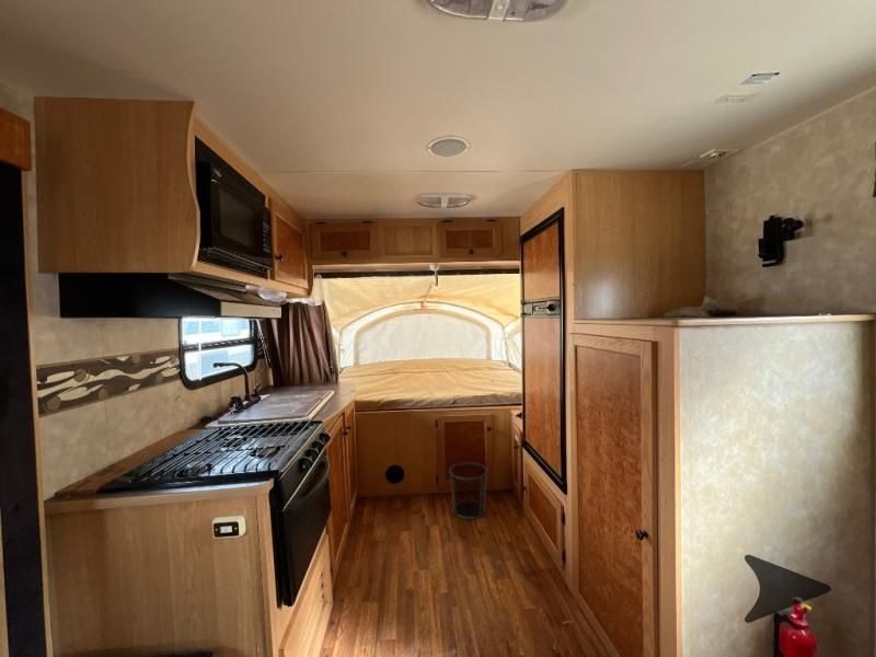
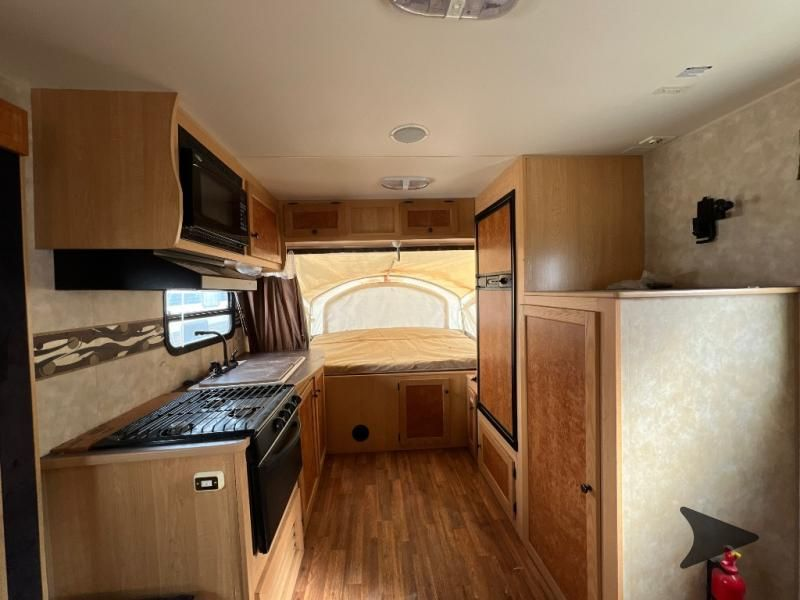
- trash can [448,461,488,520]
